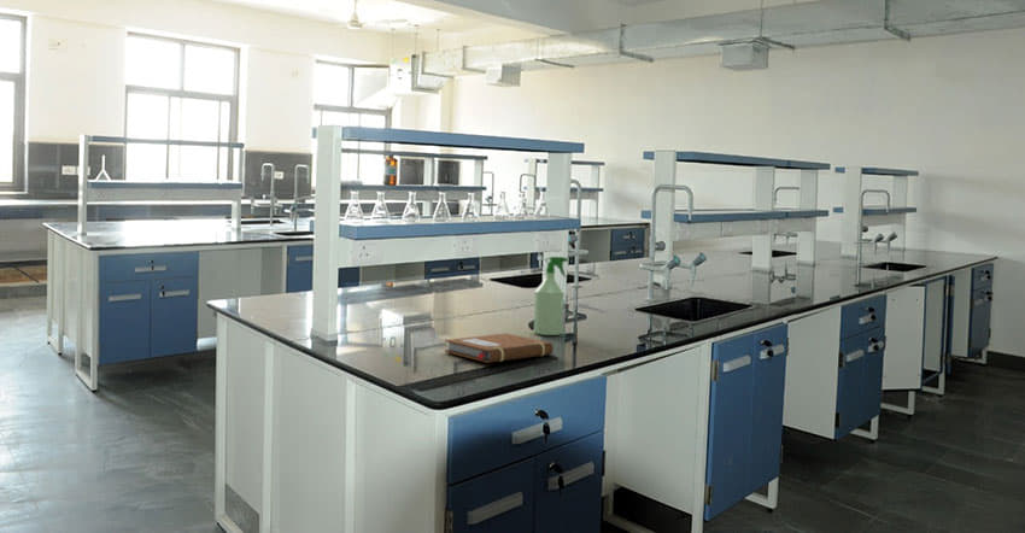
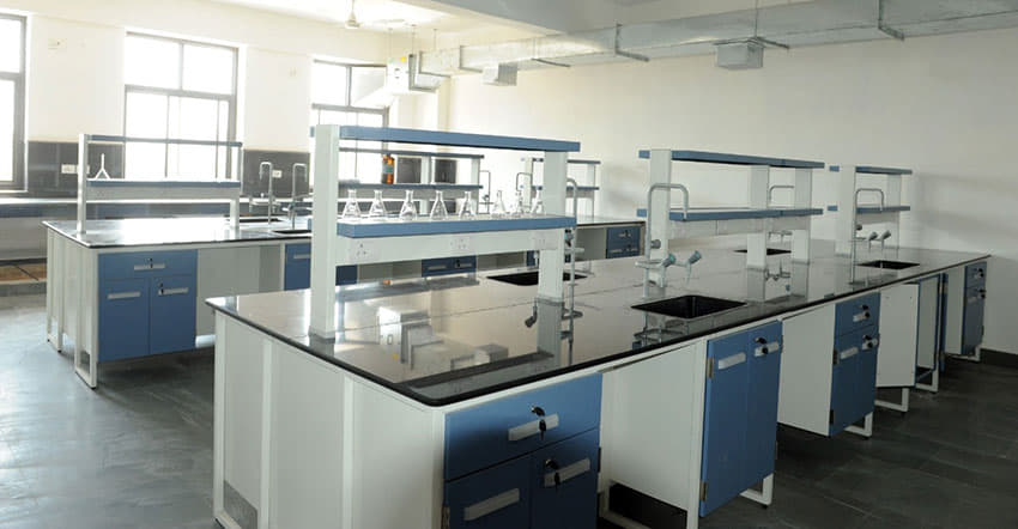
- spray bottle [533,256,569,336]
- notebook [444,333,555,364]
